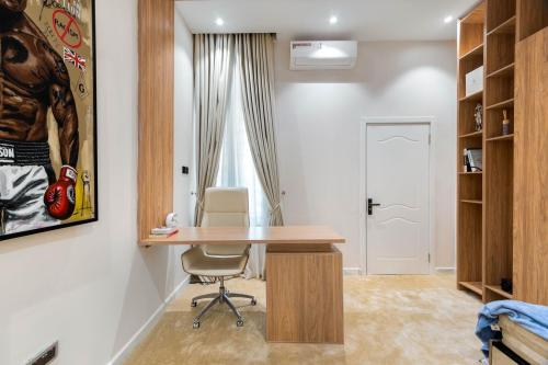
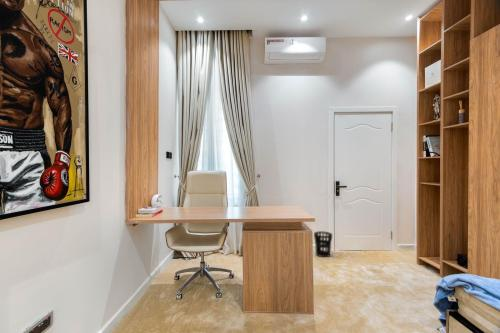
+ wastebasket [313,230,333,258]
